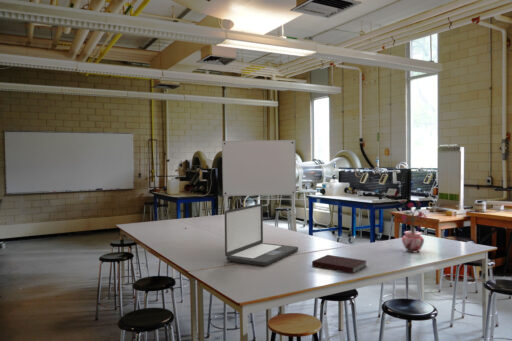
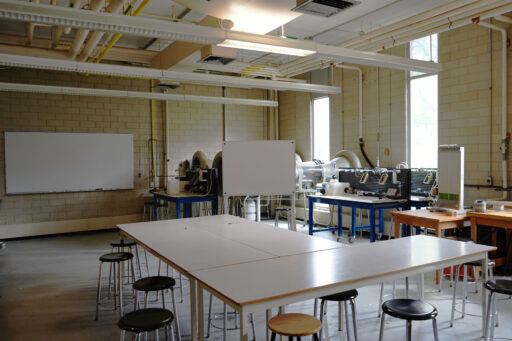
- laptop [224,203,299,267]
- potted plant [399,199,429,253]
- notebook [311,254,367,275]
